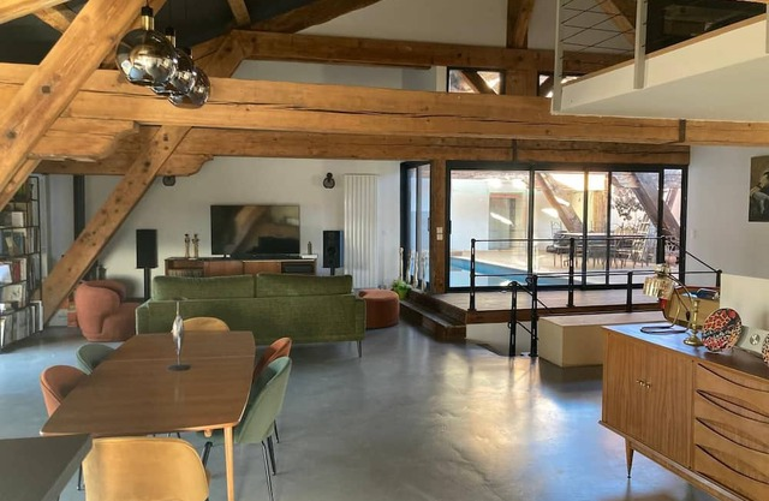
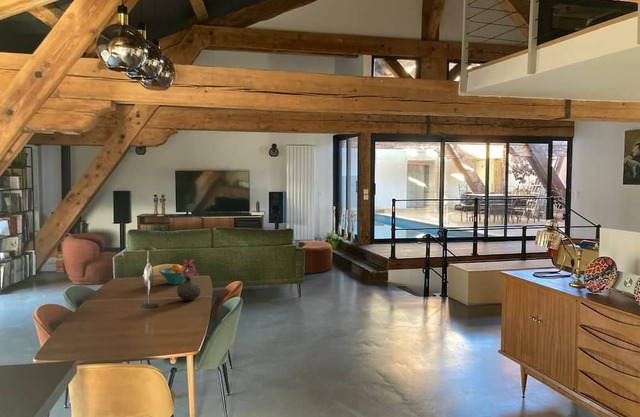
+ fruit bowl [158,263,193,285]
+ vase [175,258,202,302]
